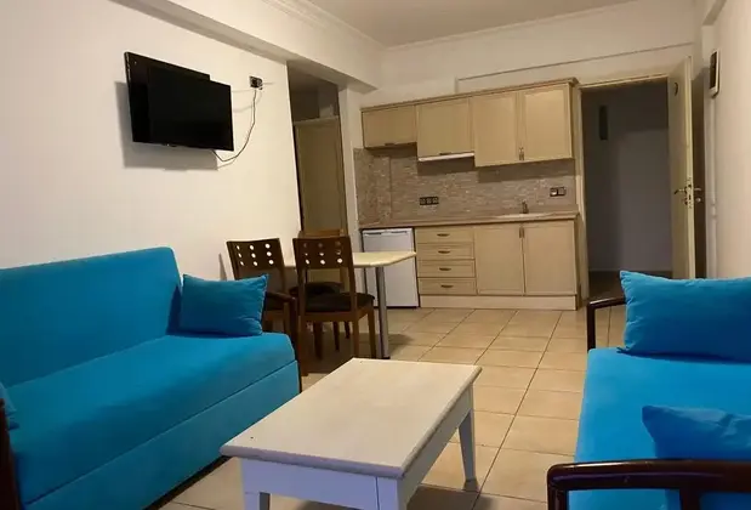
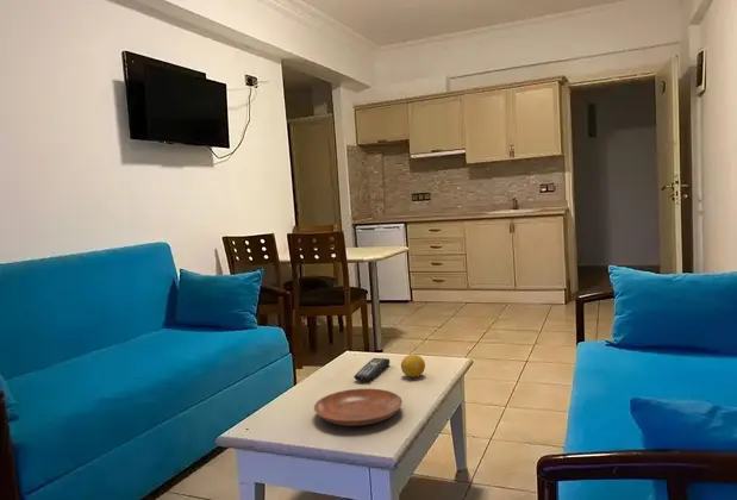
+ bowl [313,387,404,427]
+ fruit [400,354,426,379]
+ remote control [352,357,391,382]
